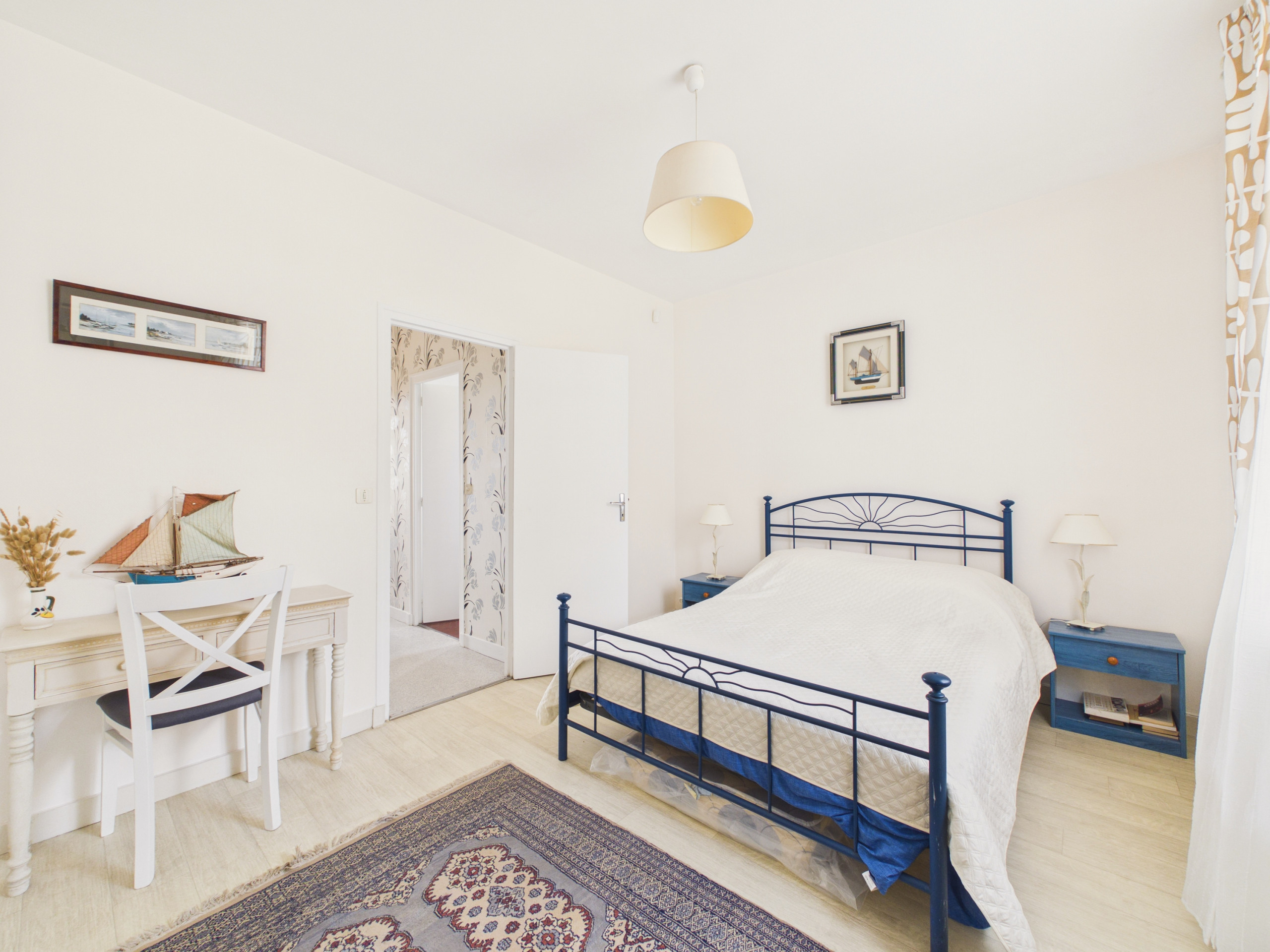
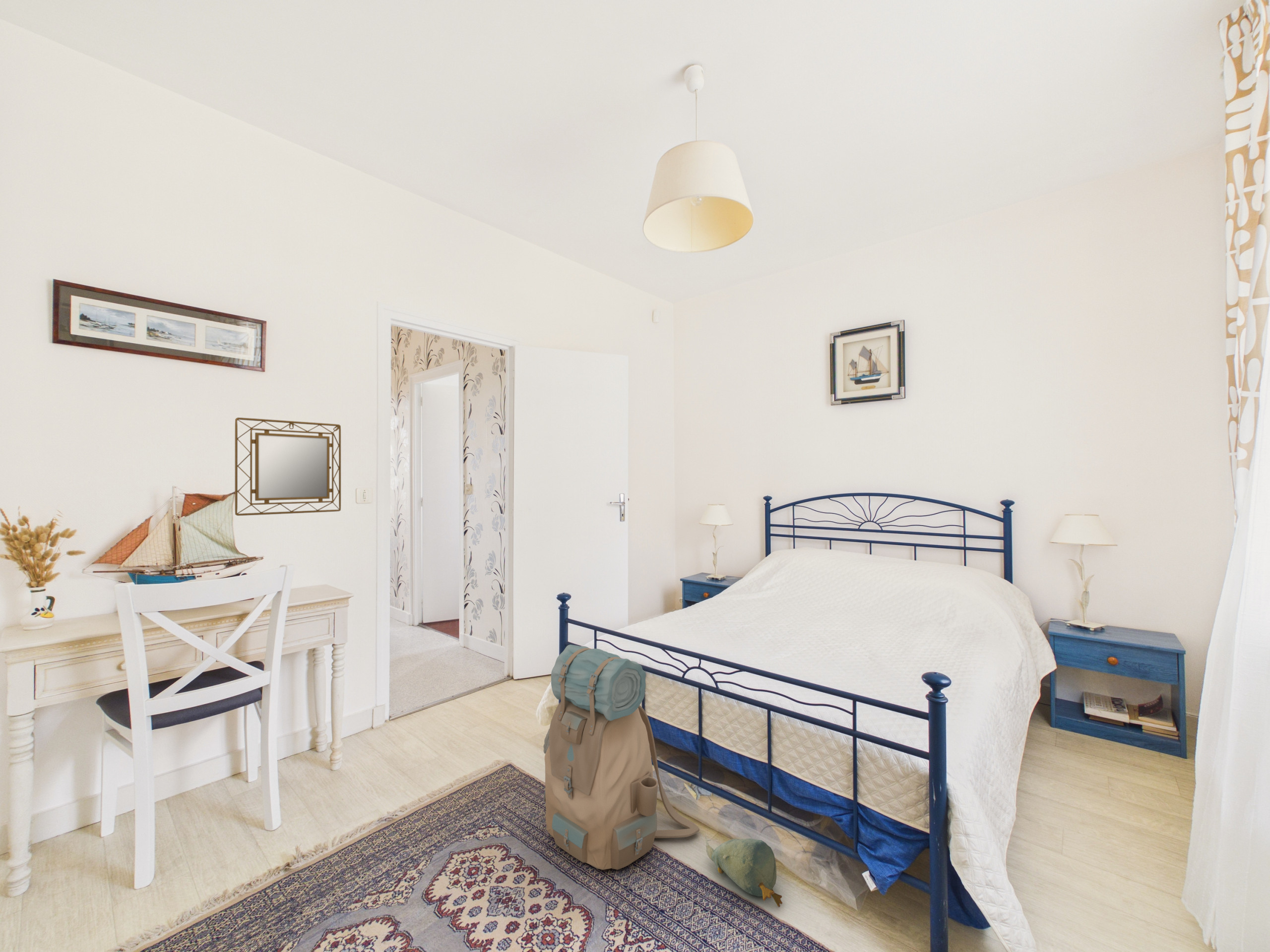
+ home mirror [235,417,341,516]
+ backpack [543,644,700,870]
+ plush toy [705,833,783,907]
